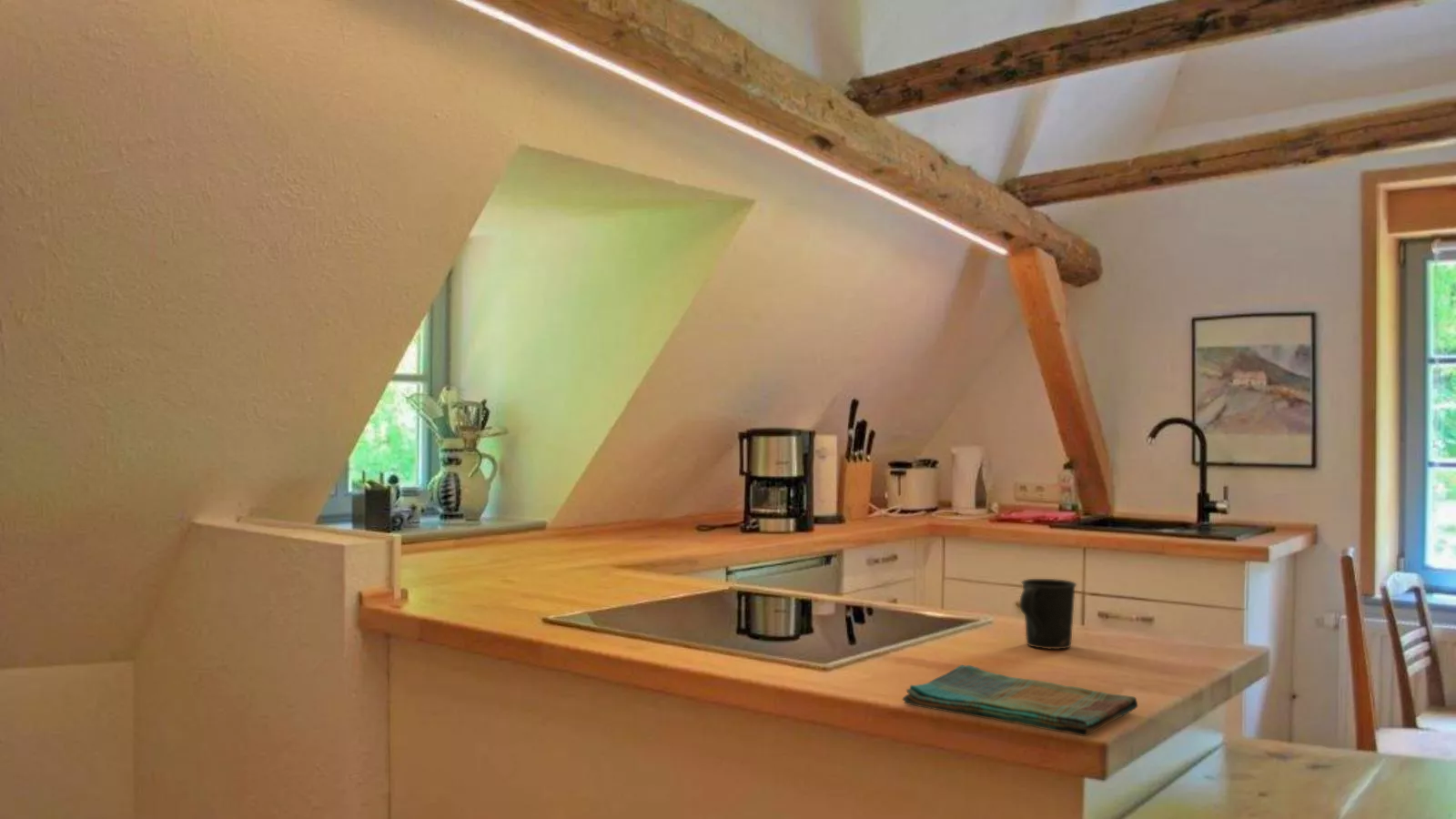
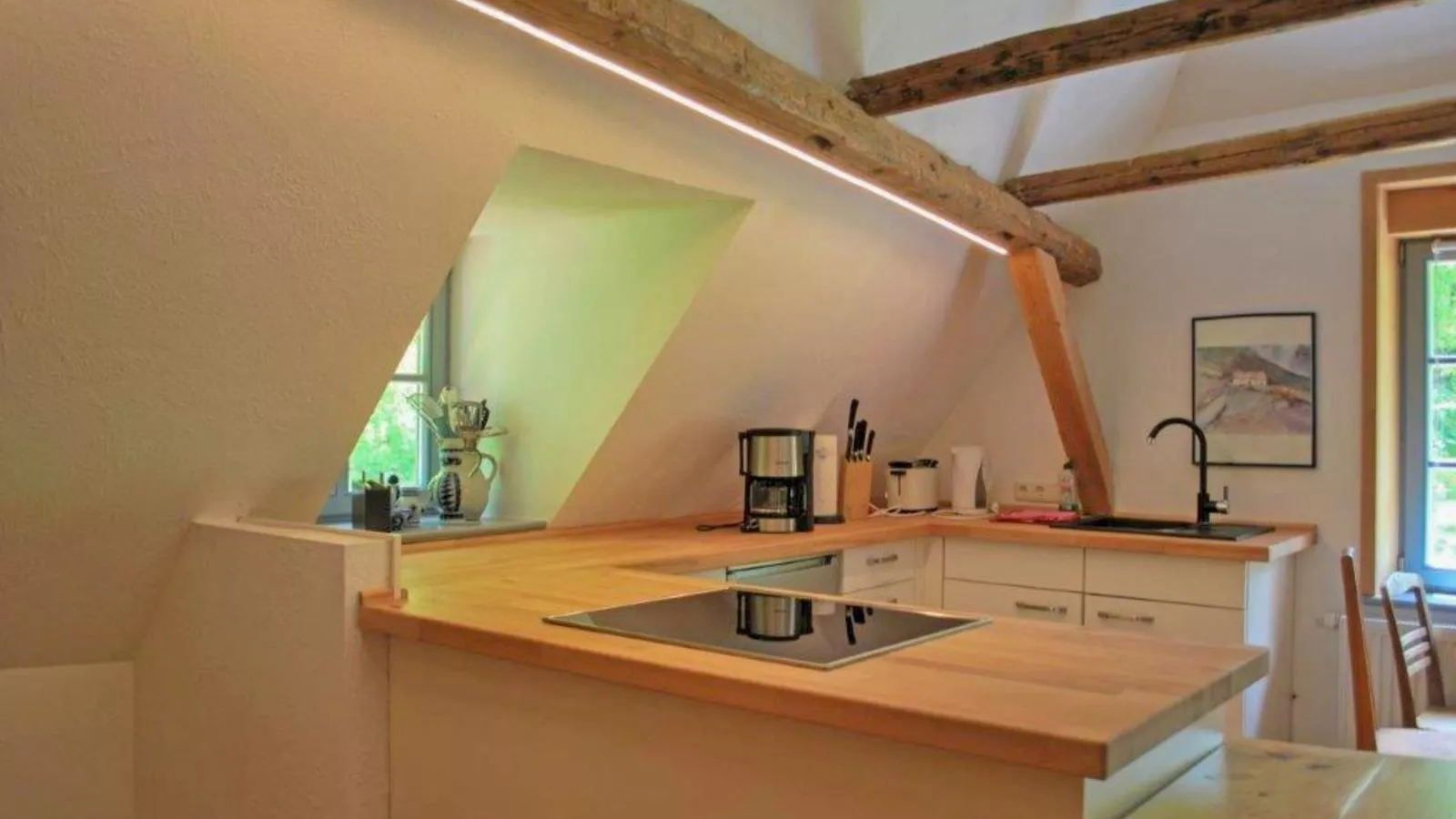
- mug [1019,578,1077,650]
- dish towel [902,664,1138,737]
